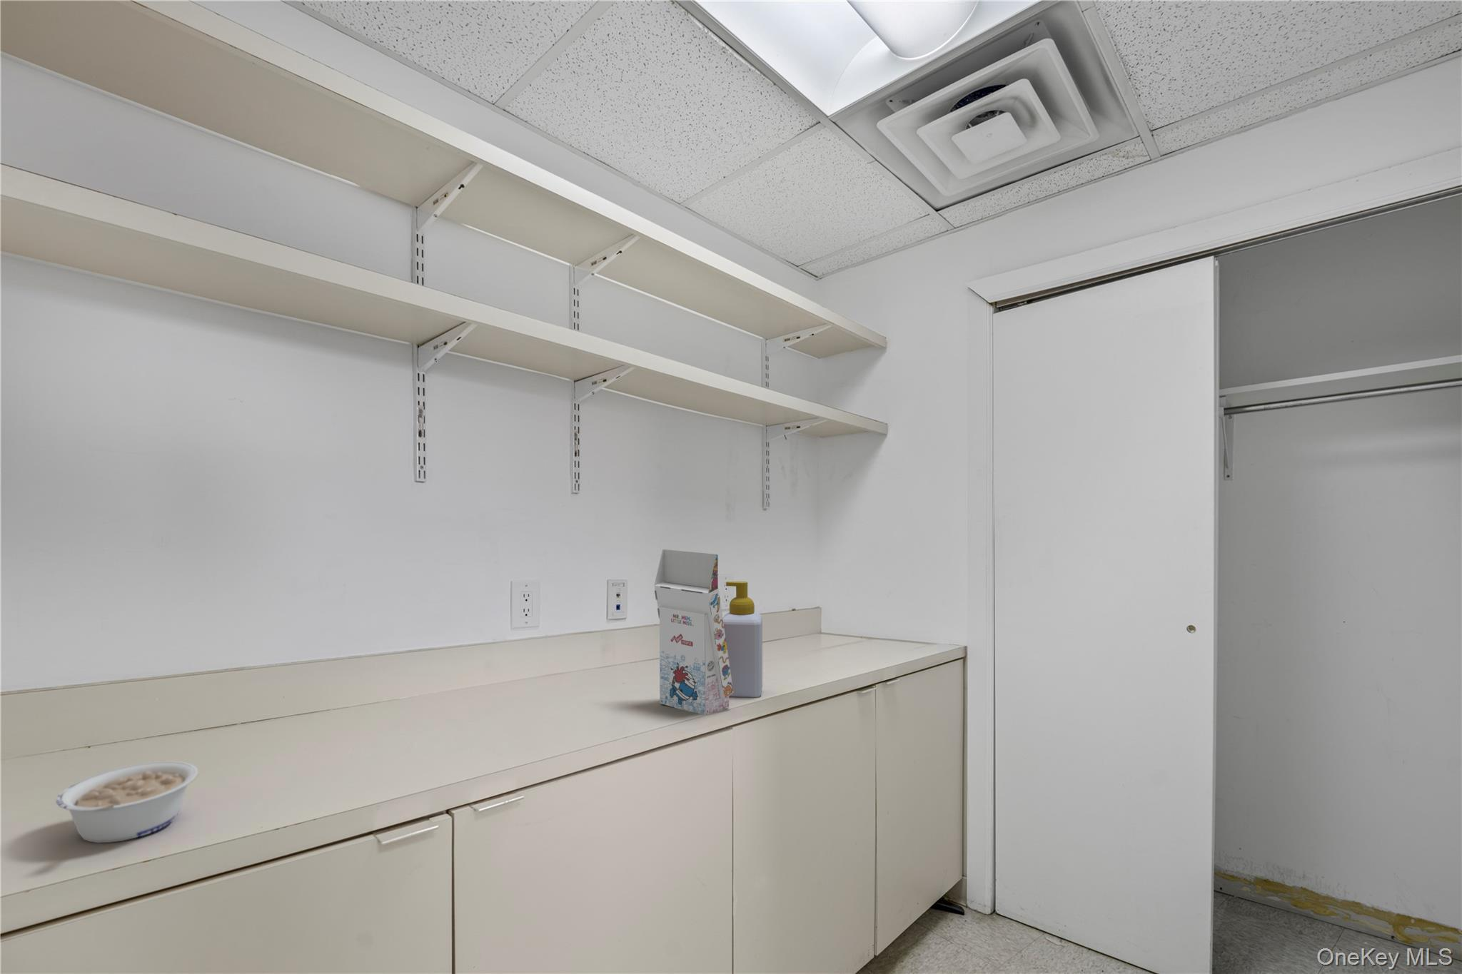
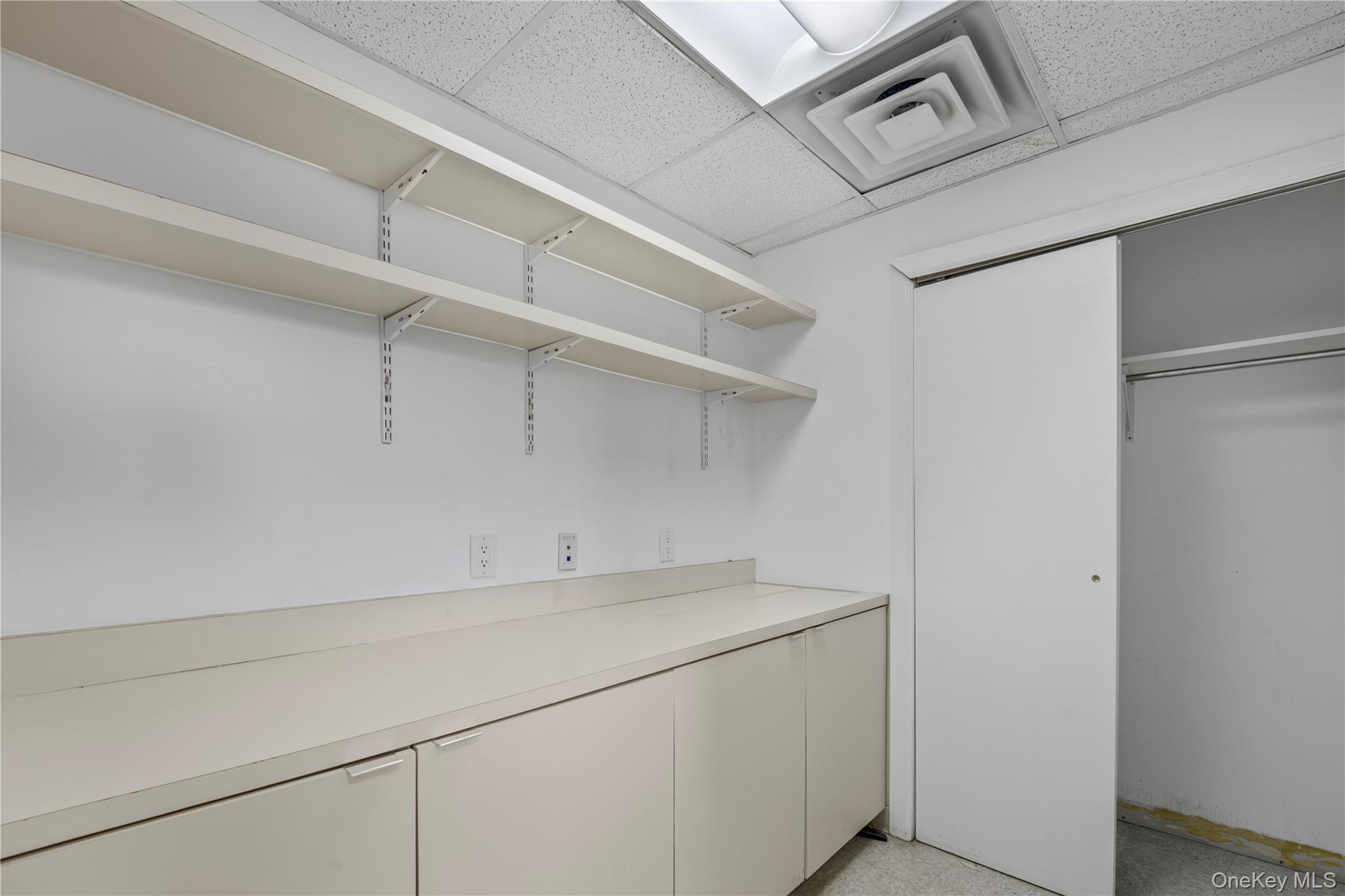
- gift box [654,549,733,715]
- soap bottle [723,580,763,699]
- legume [55,761,199,845]
